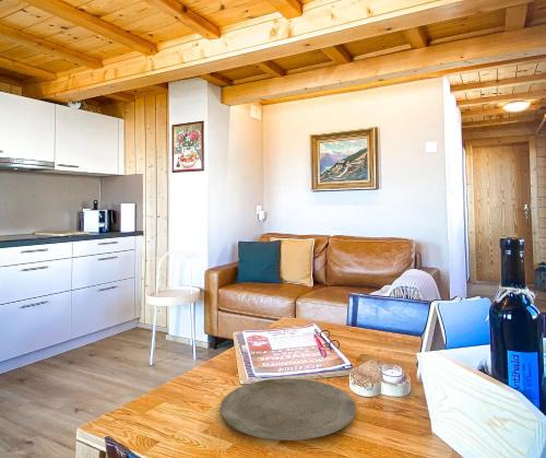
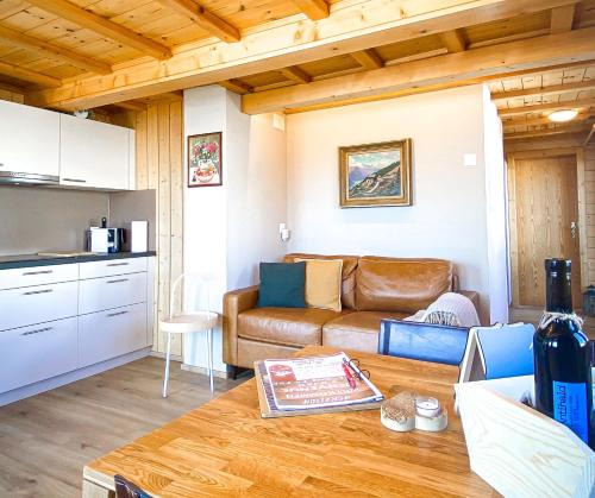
- plate [219,377,357,442]
